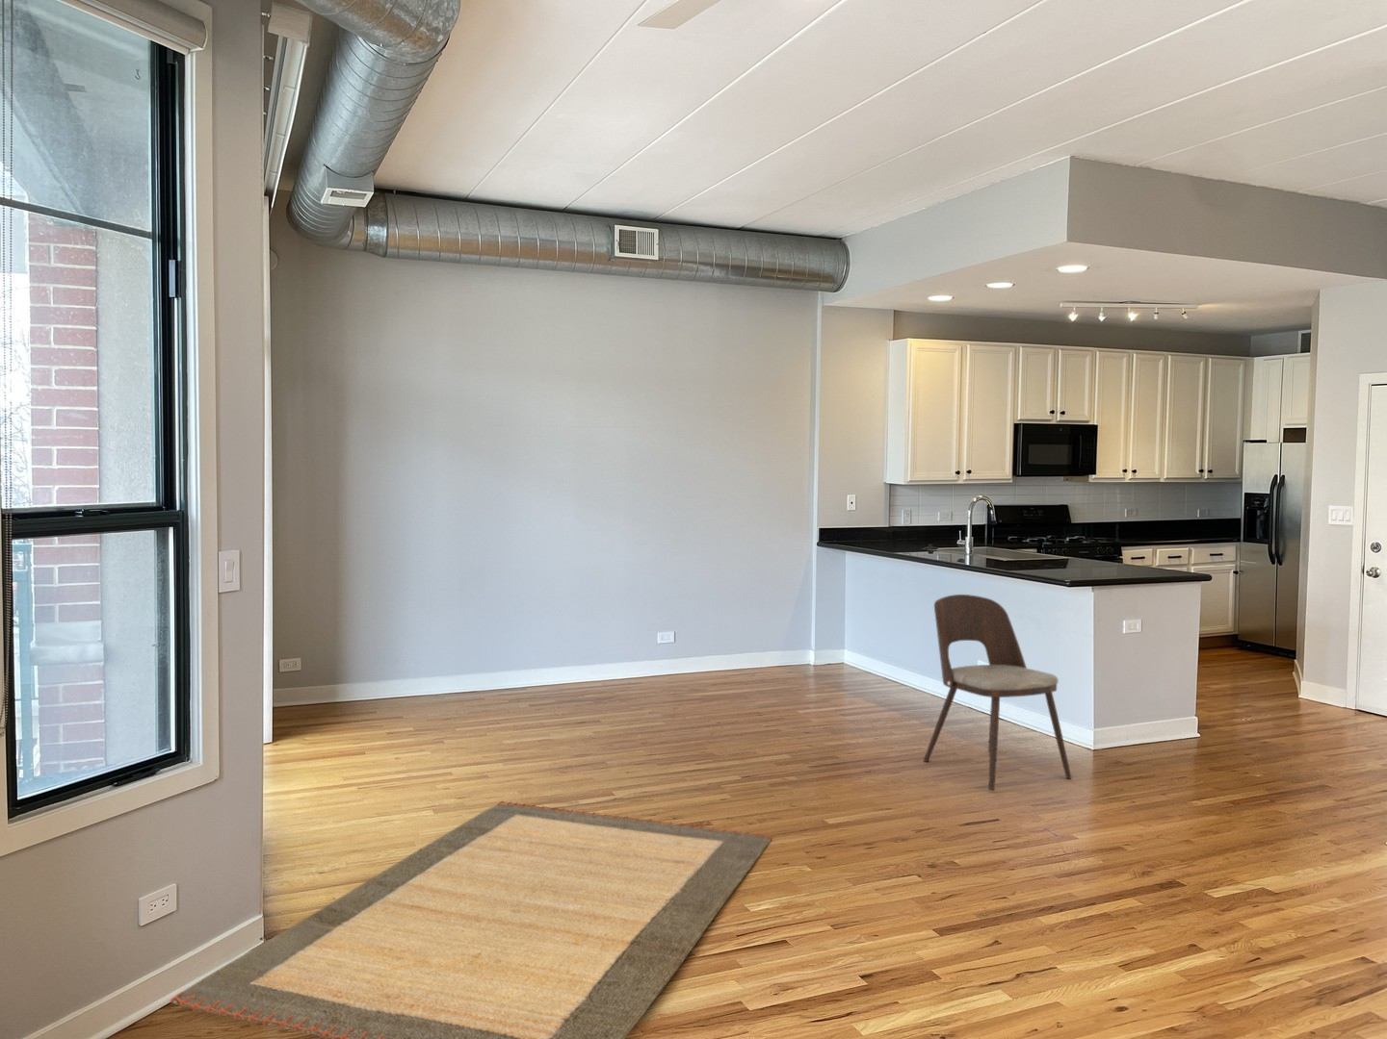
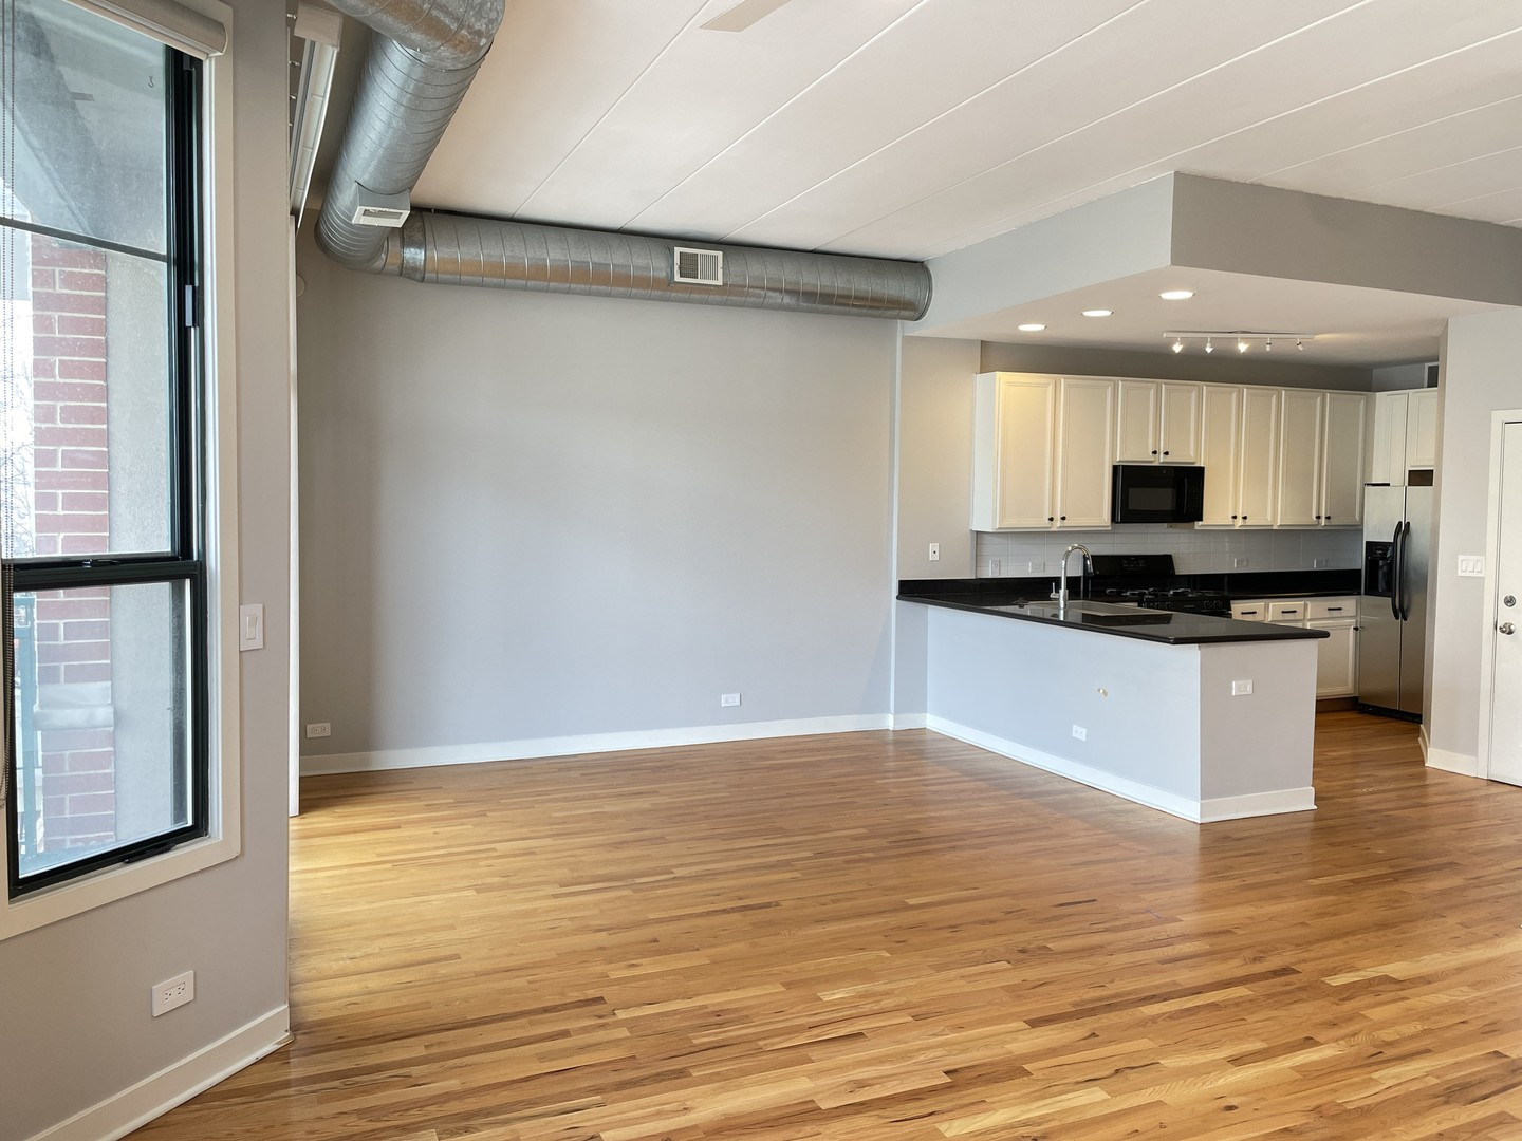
- dining chair [923,594,1072,791]
- rug [169,800,772,1039]
